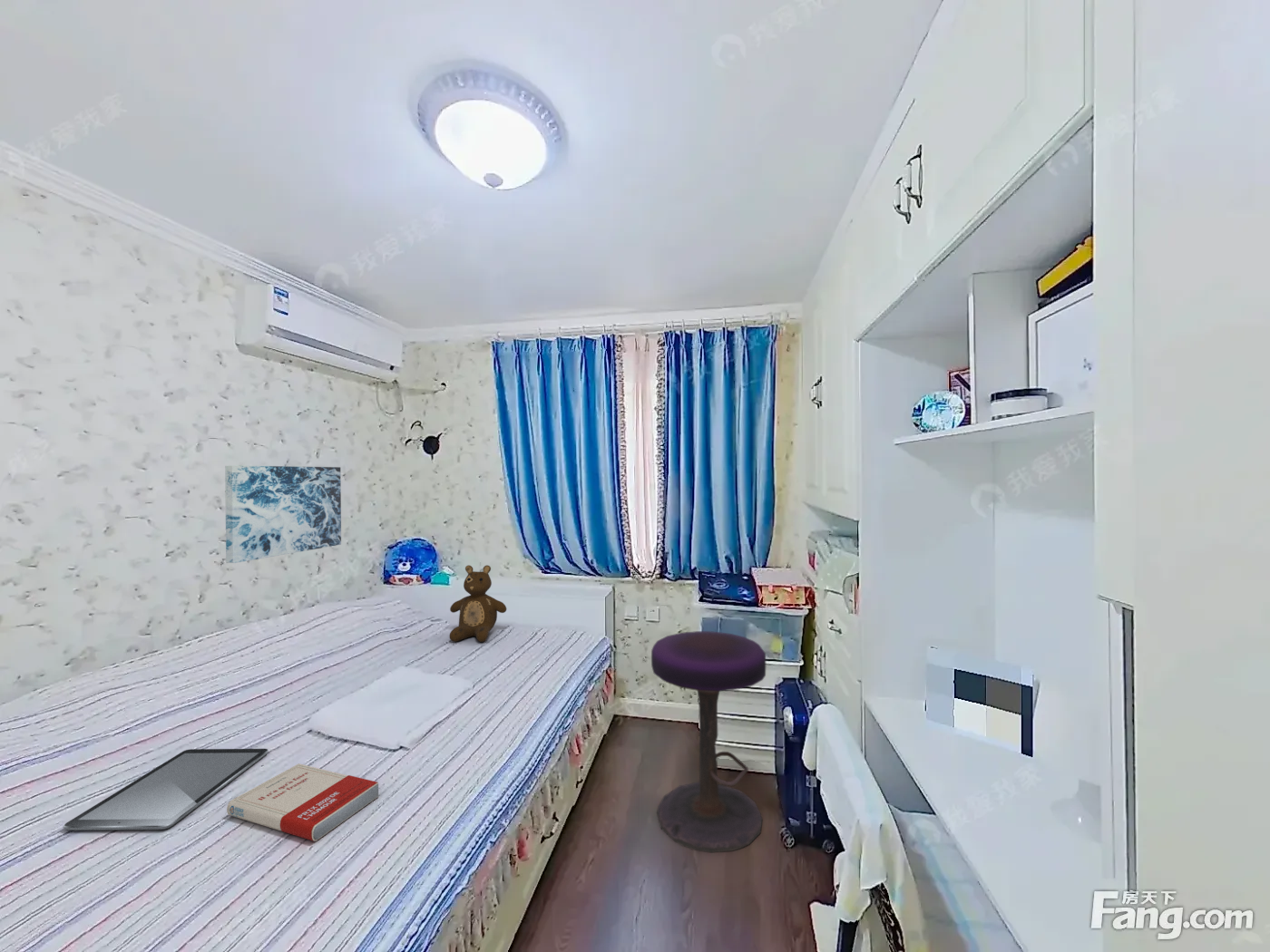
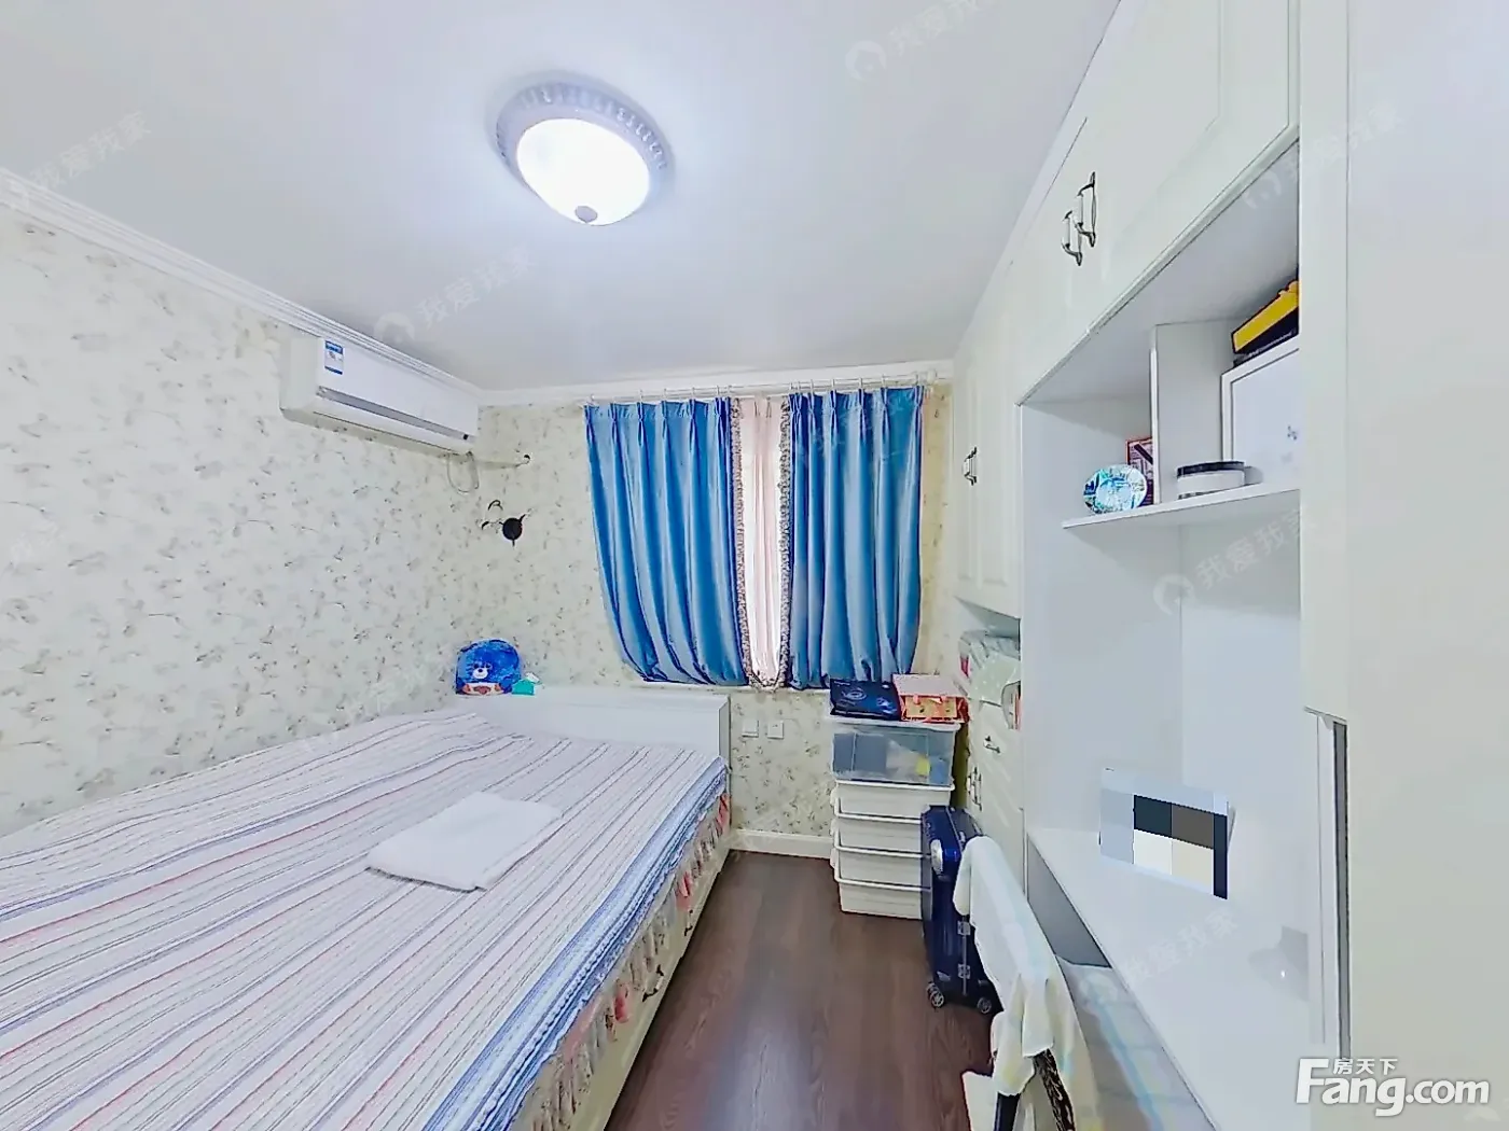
- tablet [63,748,269,831]
- stool [650,630,767,853]
- book [226,763,379,842]
- teddy bear [449,564,507,643]
- wall art [224,465,342,564]
